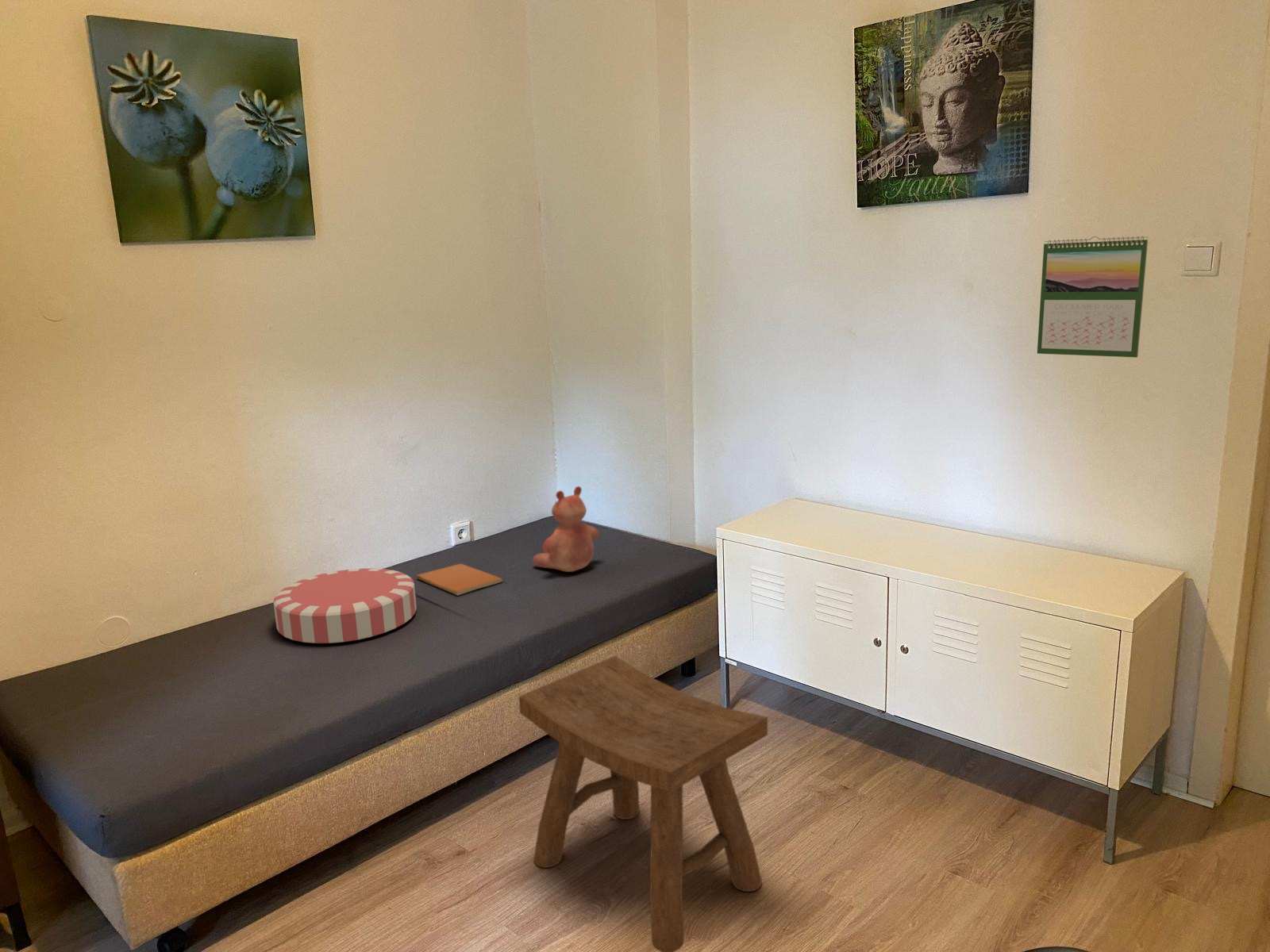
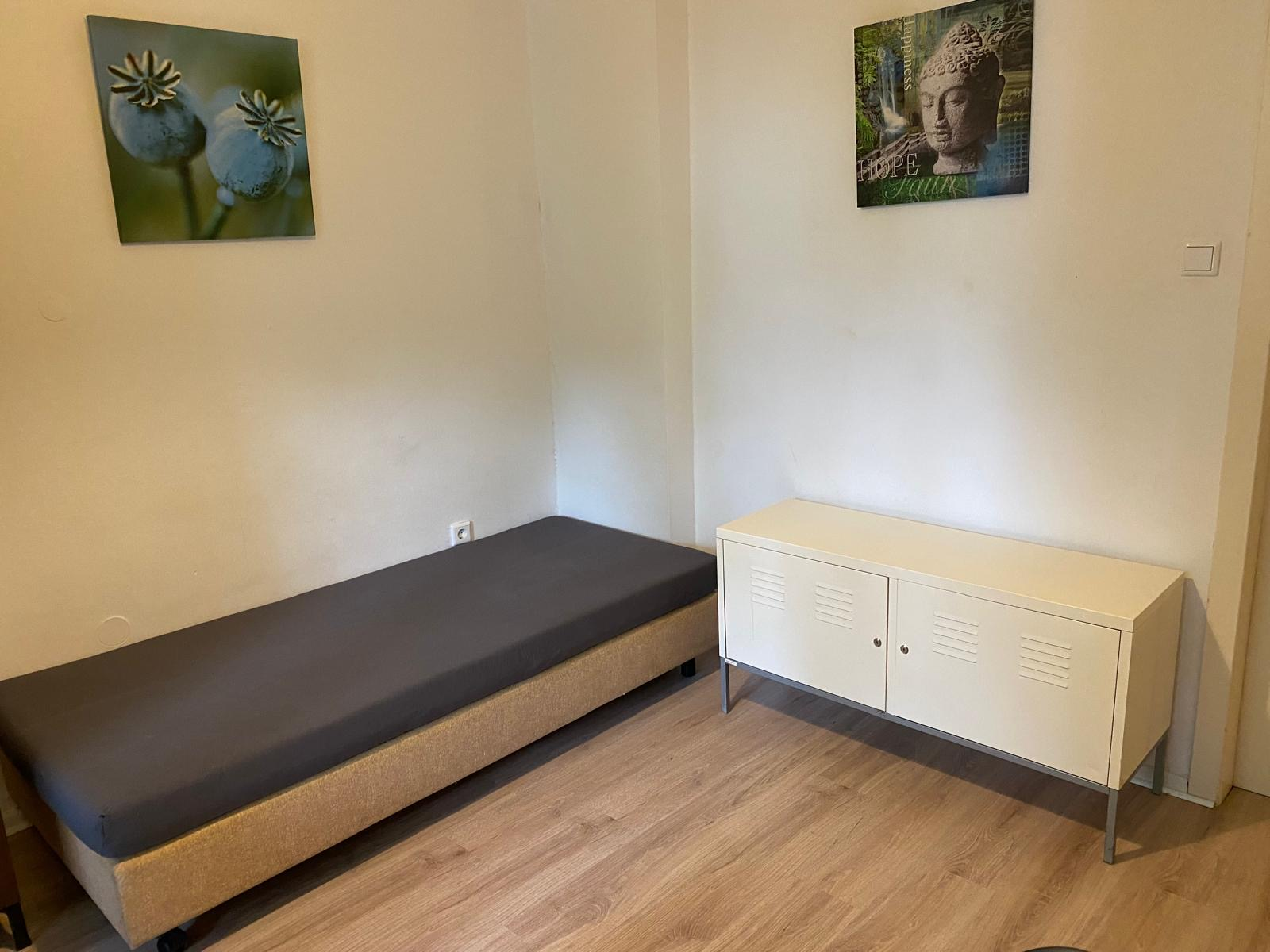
- cushion [273,567,418,644]
- book [416,562,503,597]
- stool [518,655,768,952]
- teddy bear [532,486,600,573]
- calendar [1037,236,1149,358]
